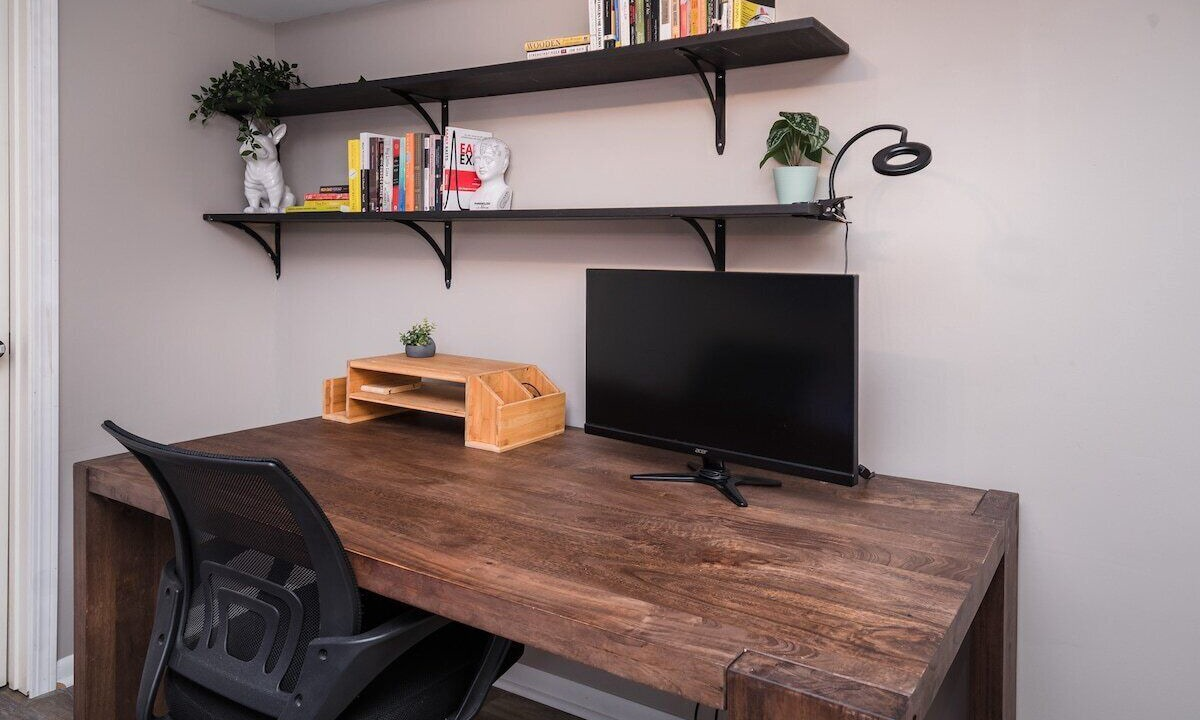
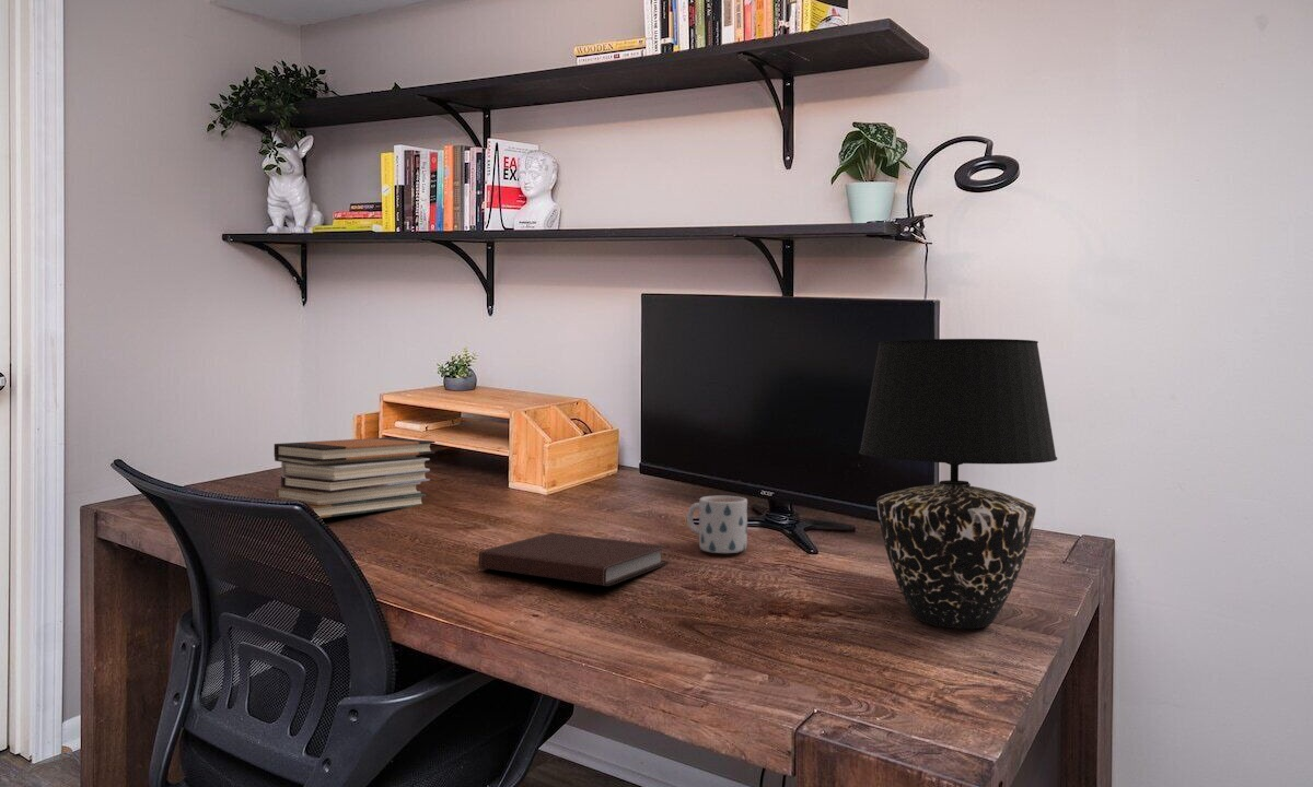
+ notebook [478,531,670,587]
+ mug [686,495,748,554]
+ table lamp [858,338,1058,630]
+ book stack [274,436,437,519]
